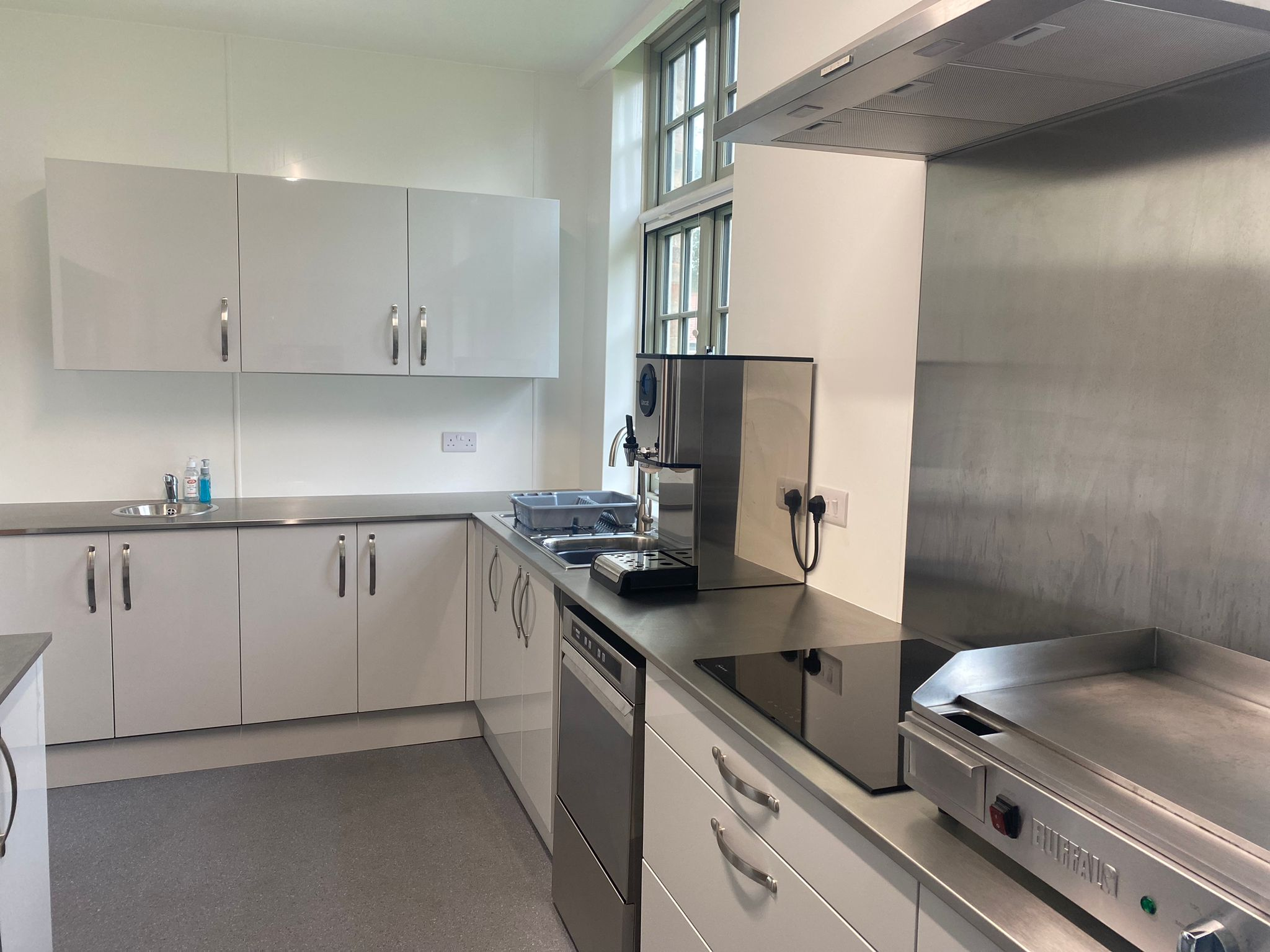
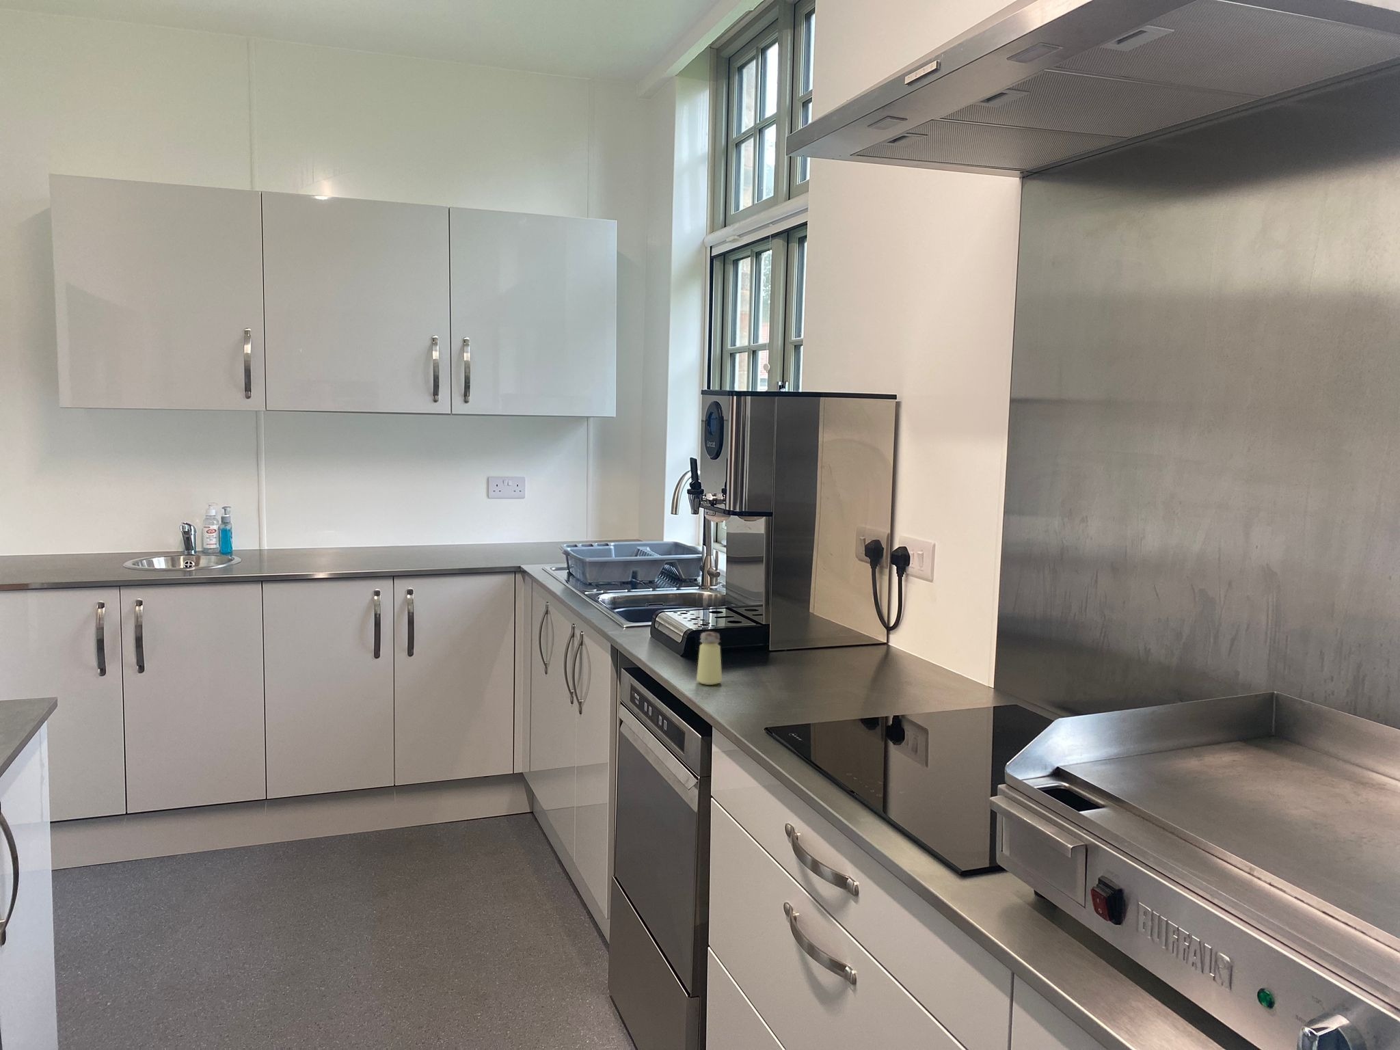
+ saltshaker [696,631,722,686]
